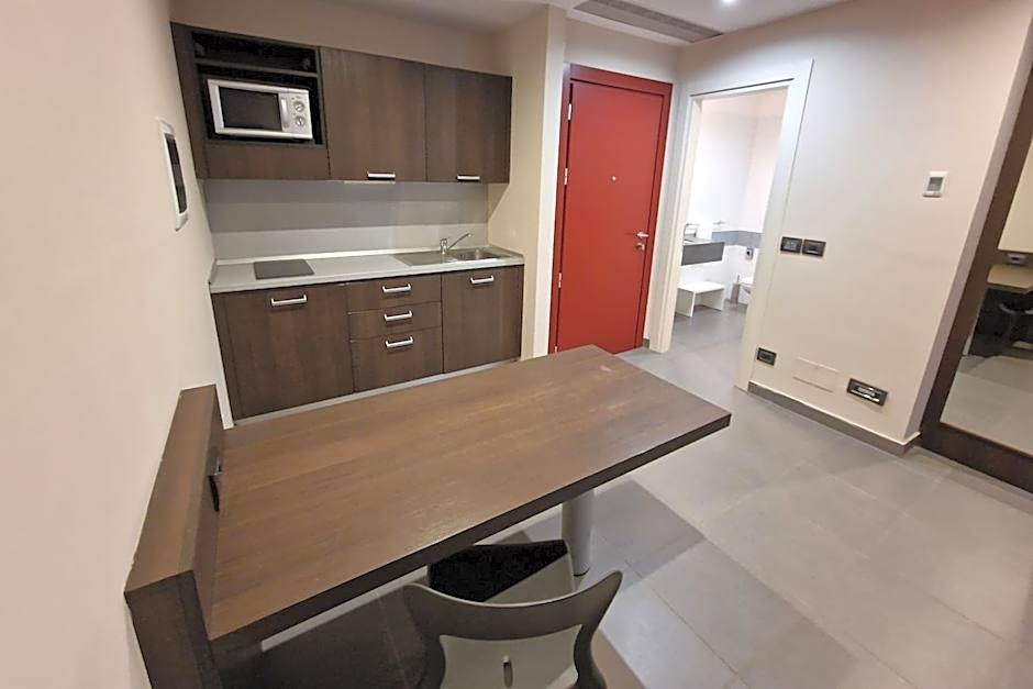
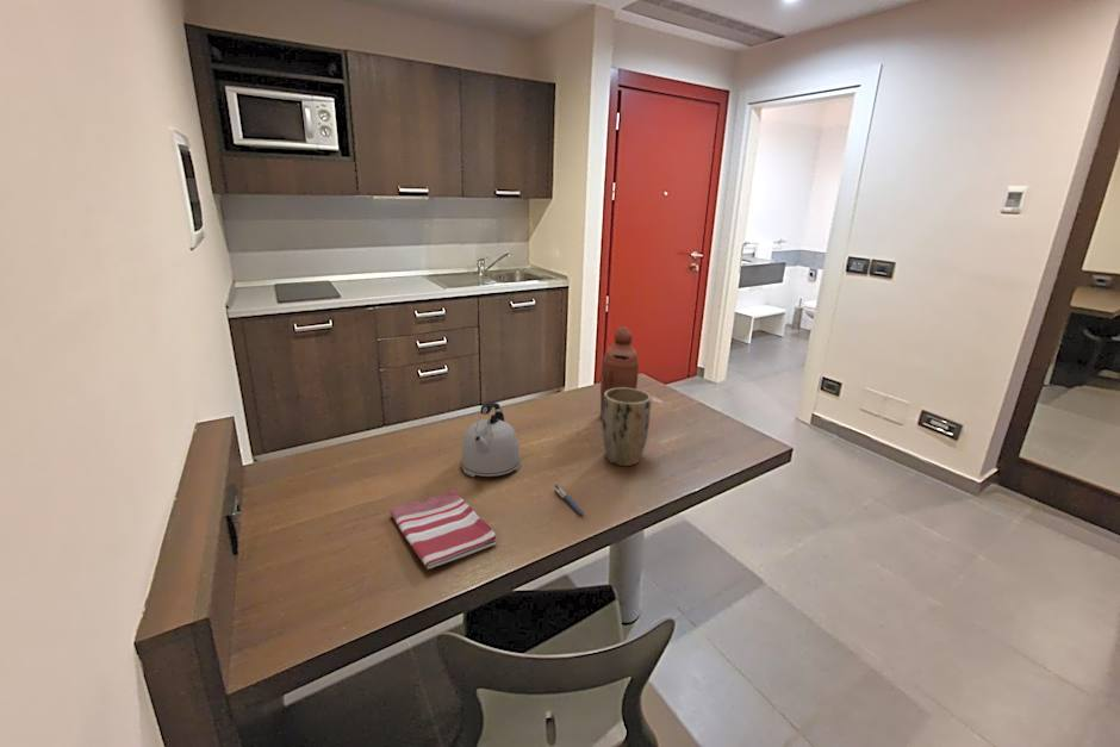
+ pen [554,483,585,517]
+ bottle [599,325,640,418]
+ dish towel [388,488,498,569]
+ plant pot [601,387,652,467]
+ kettle [460,401,522,478]
